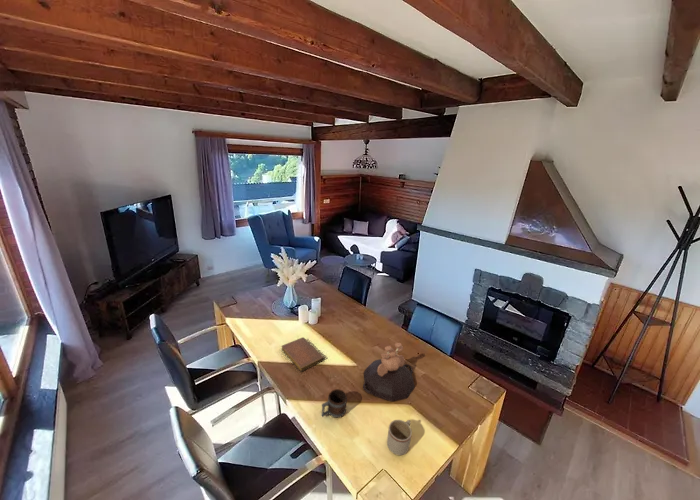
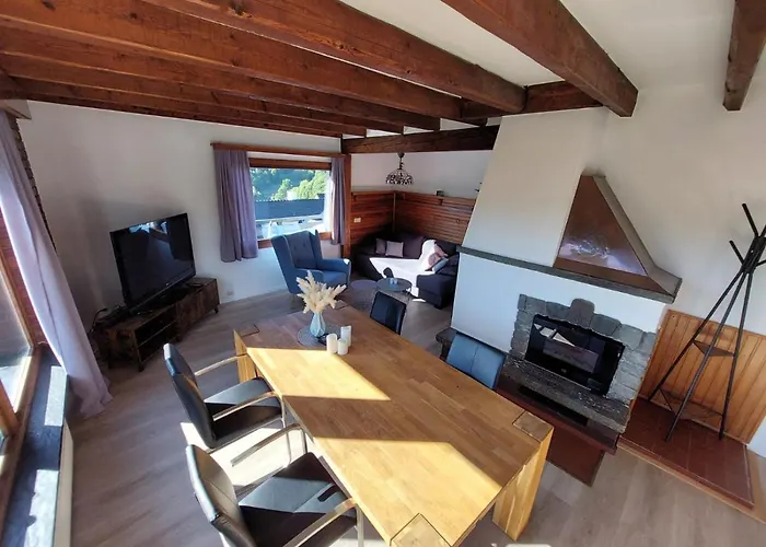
- mug [320,388,348,419]
- decorative bowl [362,342,416,403]
- mug [386,419,413,456]
- notebook [280,336,326,373]
